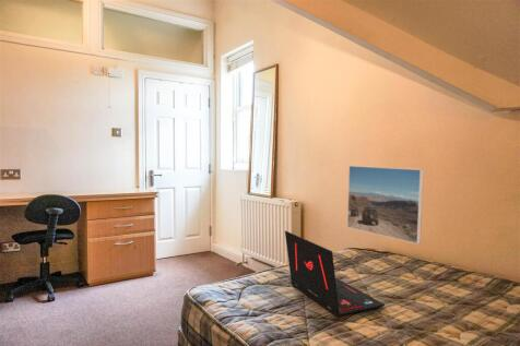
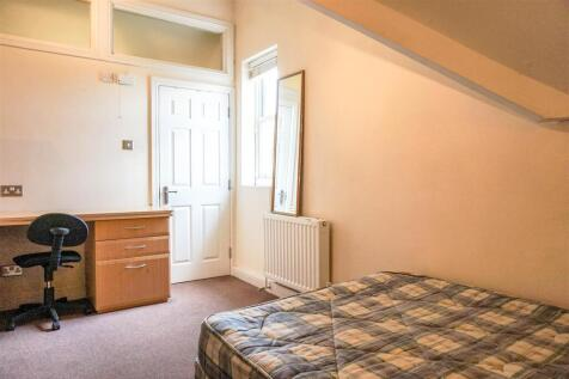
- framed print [346,165,425,246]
- laptop [284,230,386,318]
